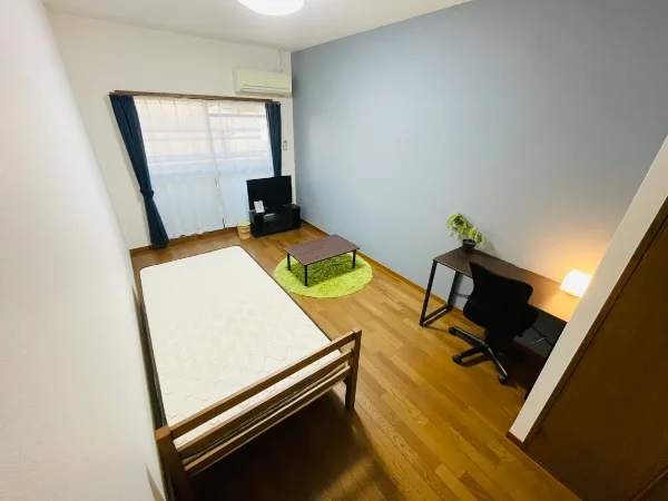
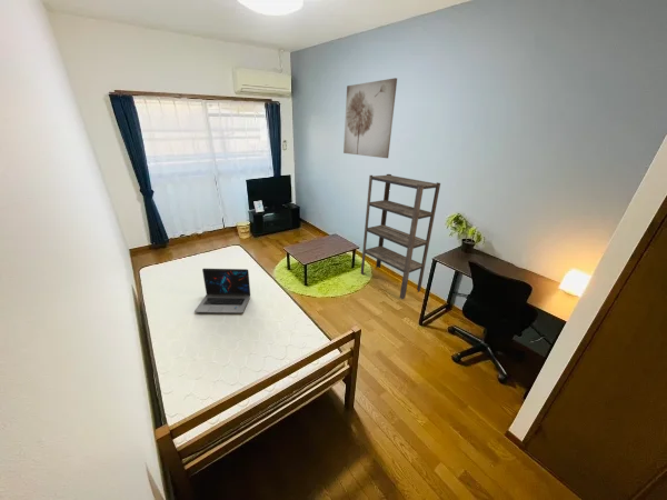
+ laptop [193,268,251,314]
+ wall art [342,77,398,159]
+ shelving unit [360,173,441,300]
